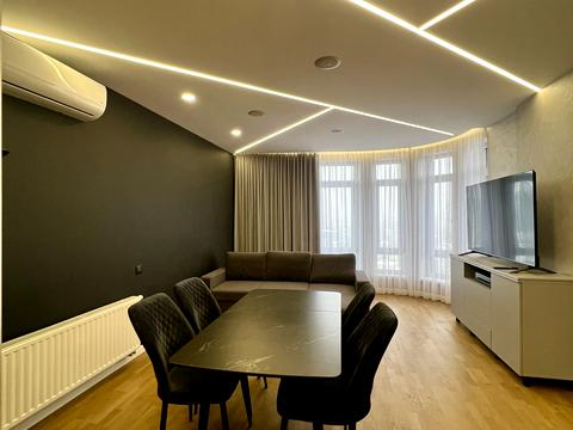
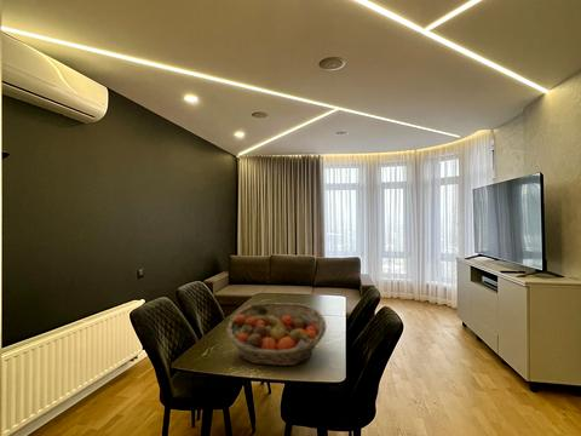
+ fruit basket [225,302,327,367]
